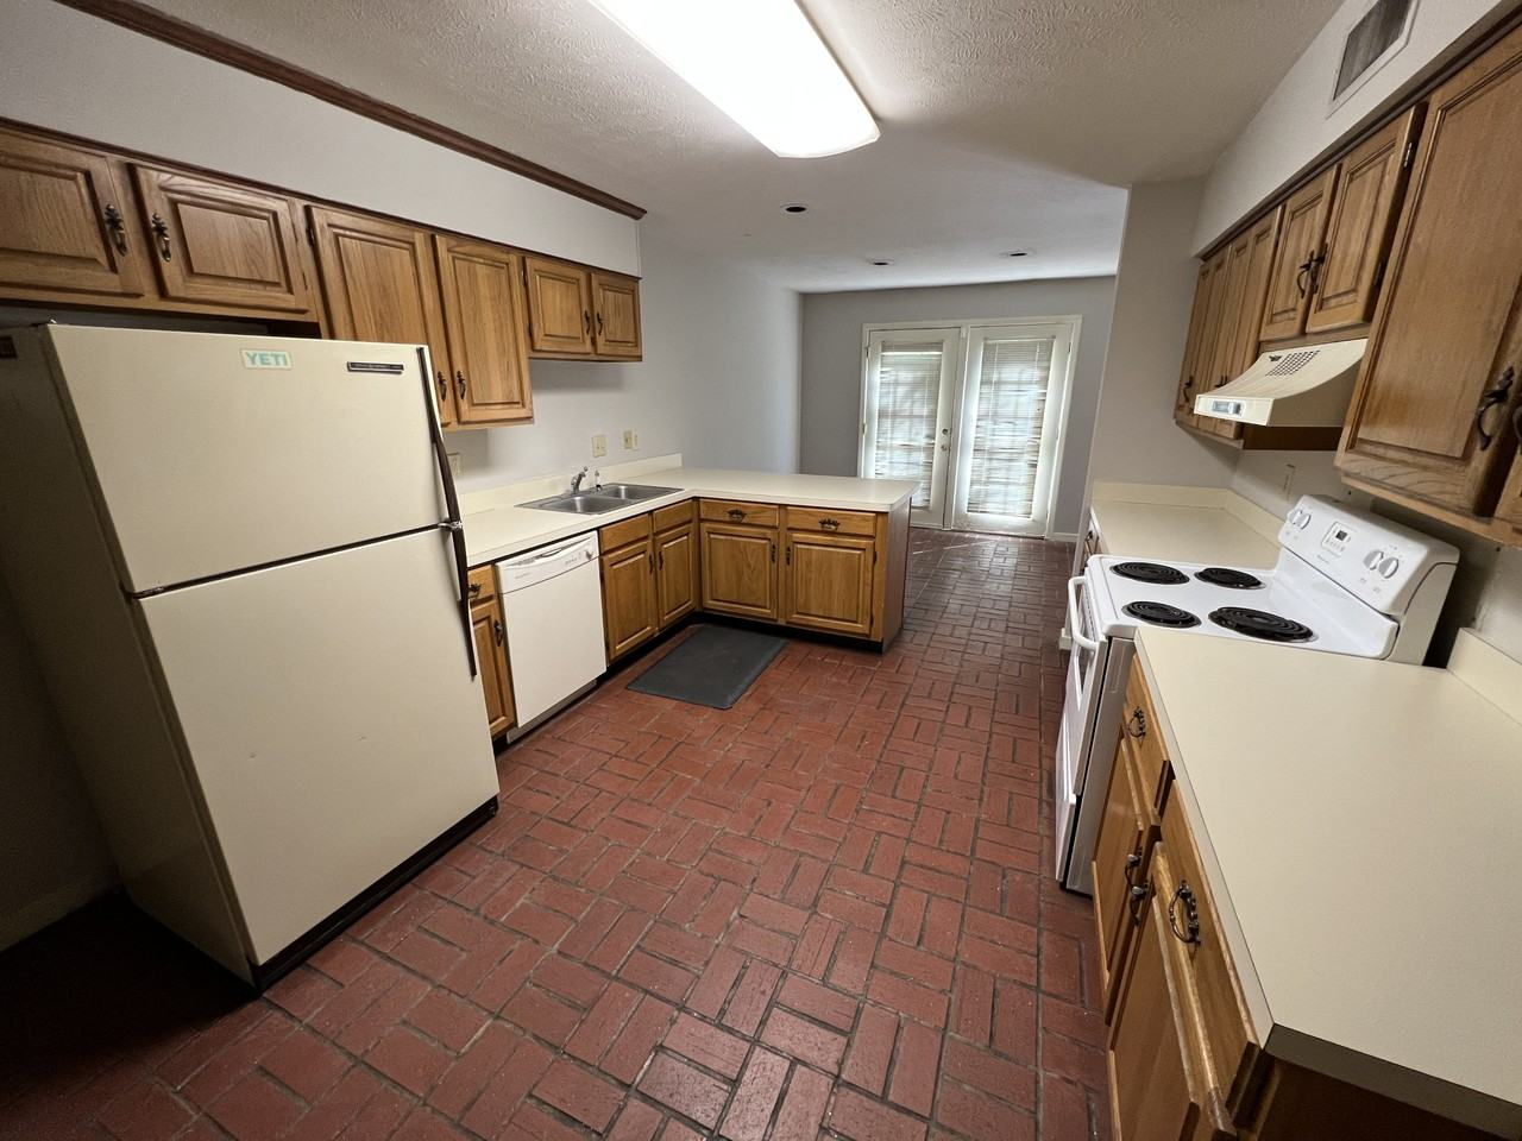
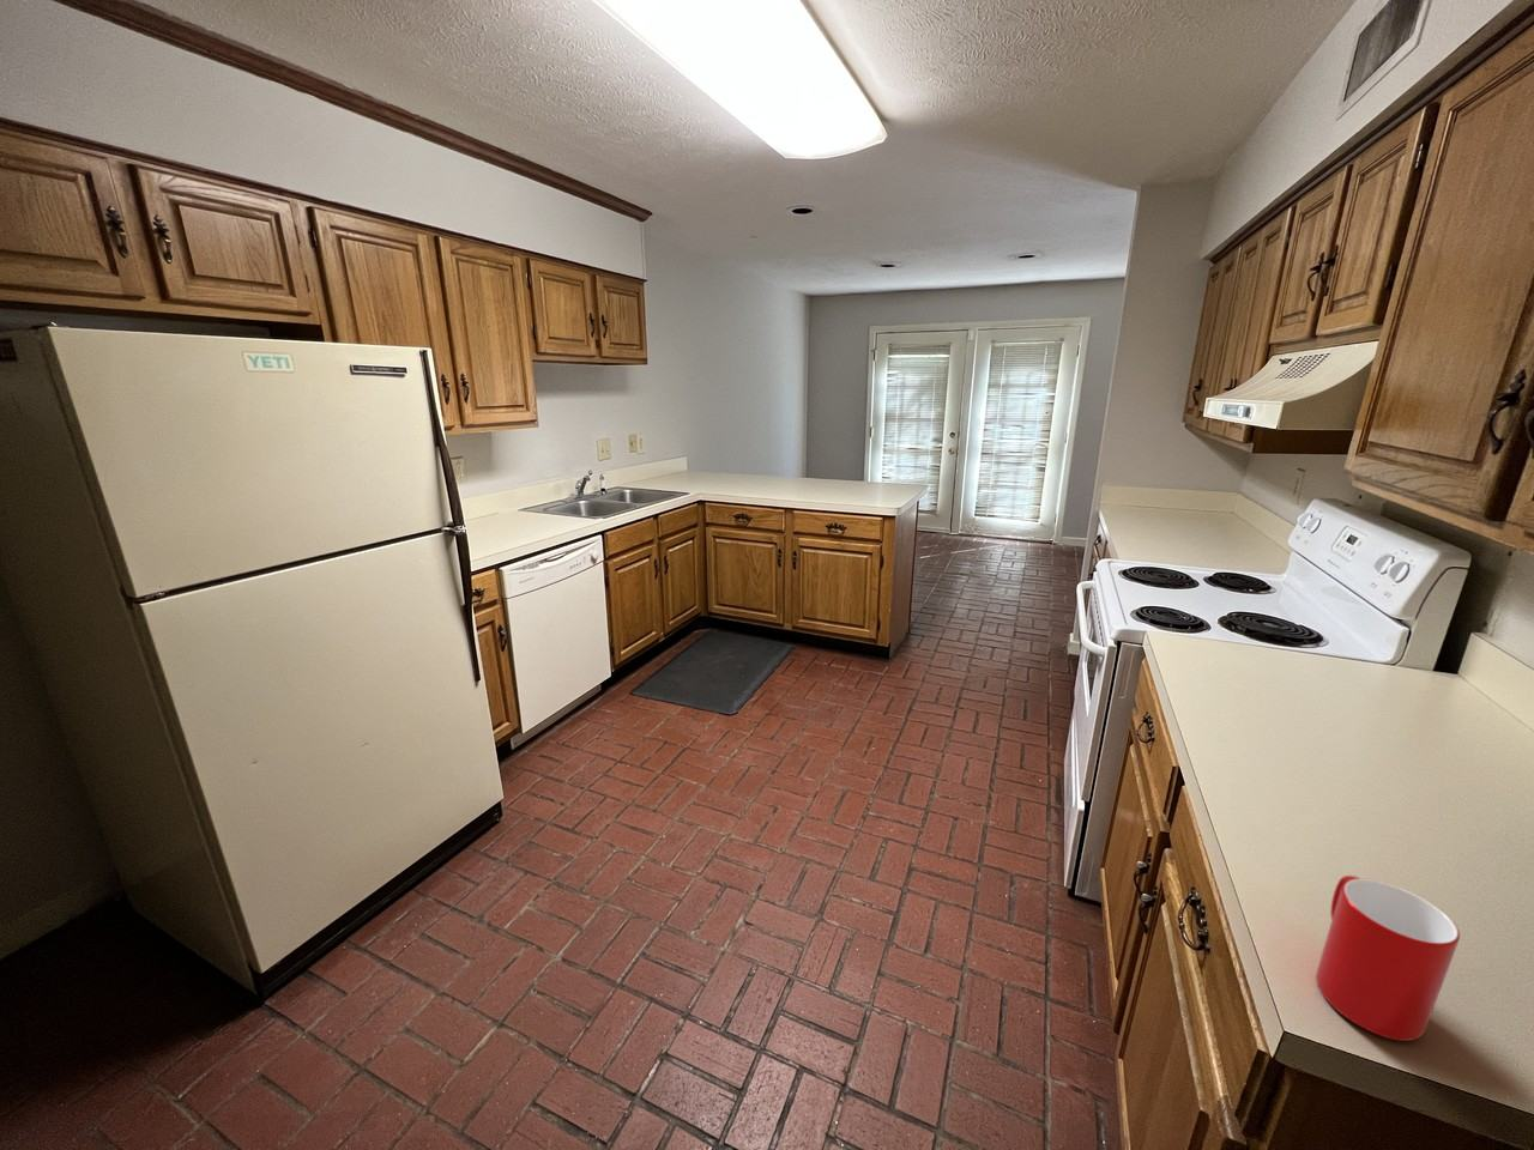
+ cup [1314,875,1460,1042]
